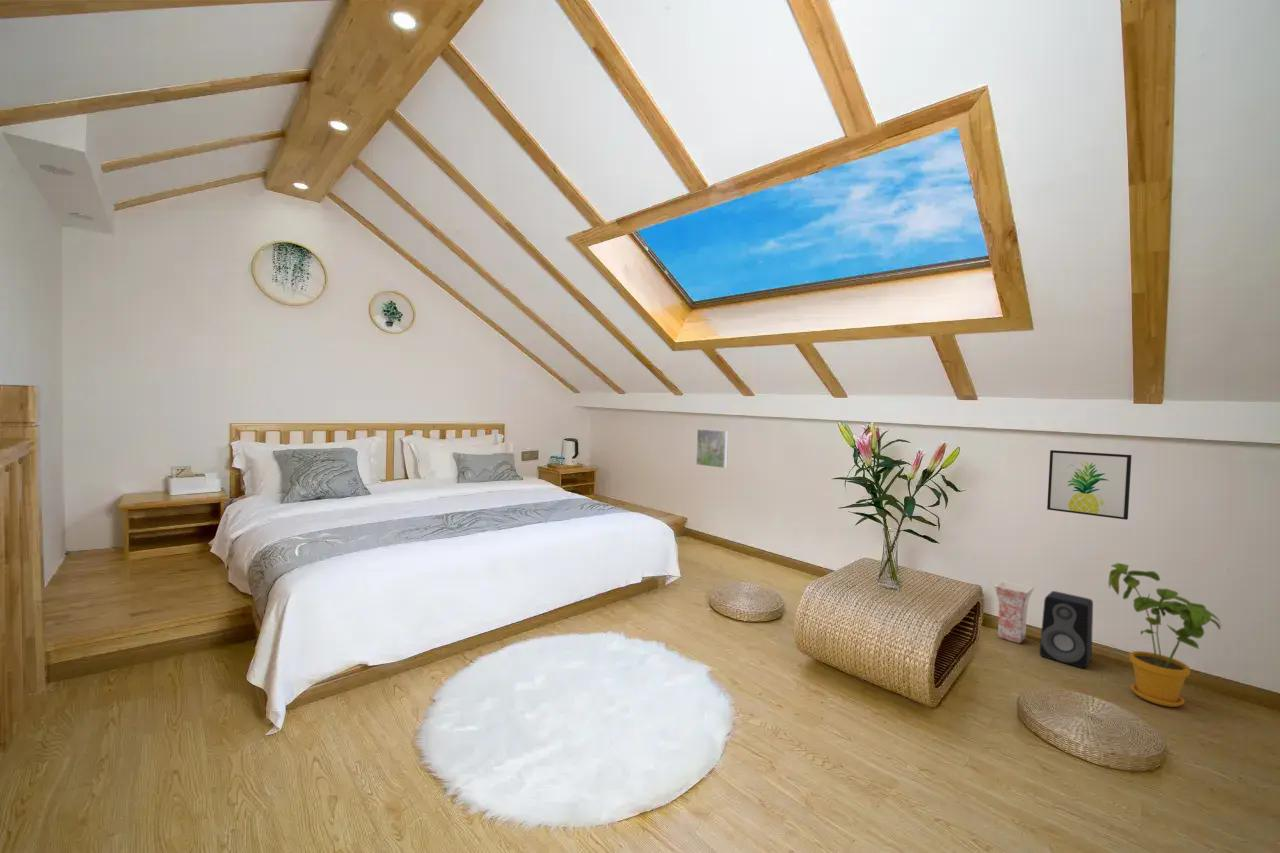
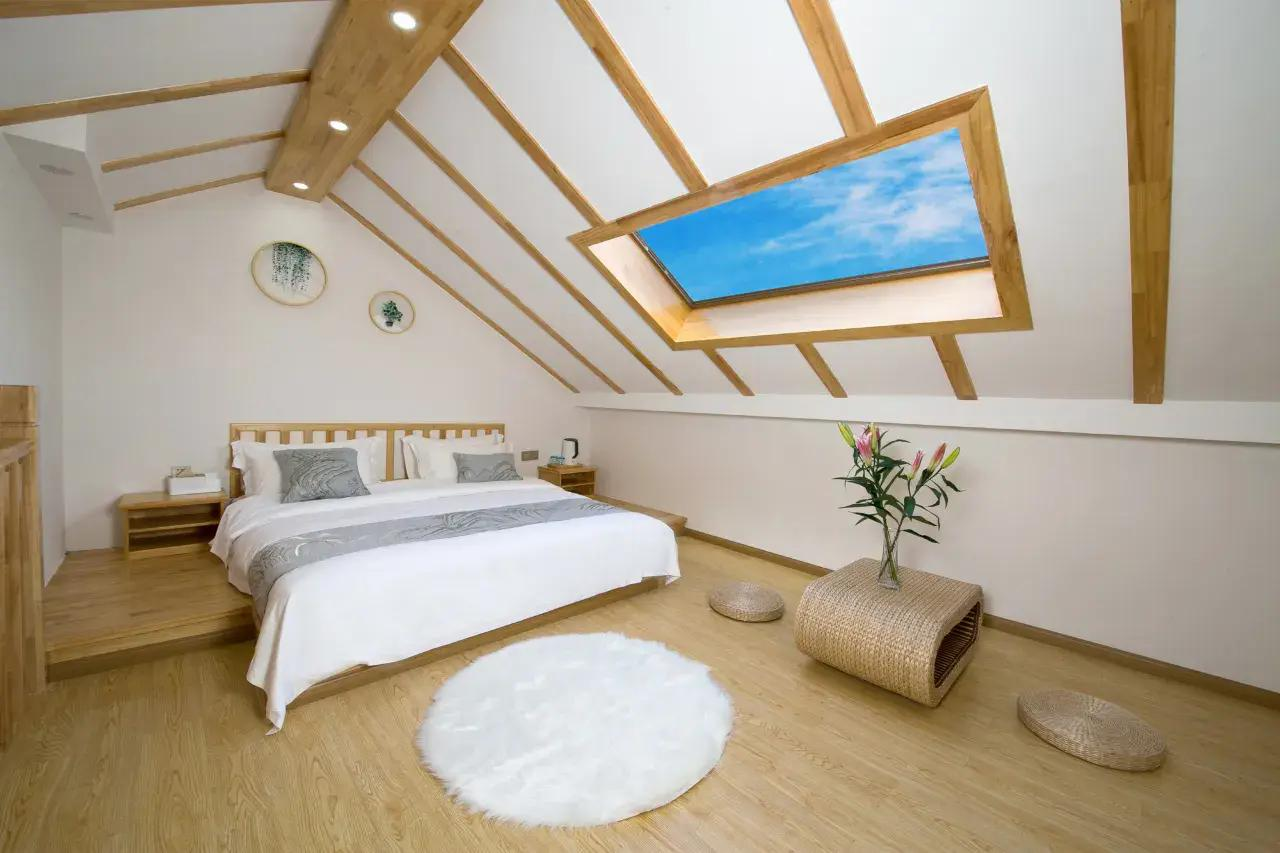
- speaker [1039,590,1094,669]
- wall art [1046,449,1133,521]
- vase [993,580,1035,644]
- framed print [695,428,729,470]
- house plant [1107,562,1223,708]
